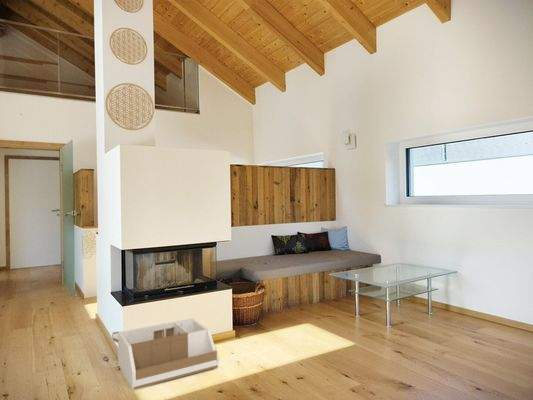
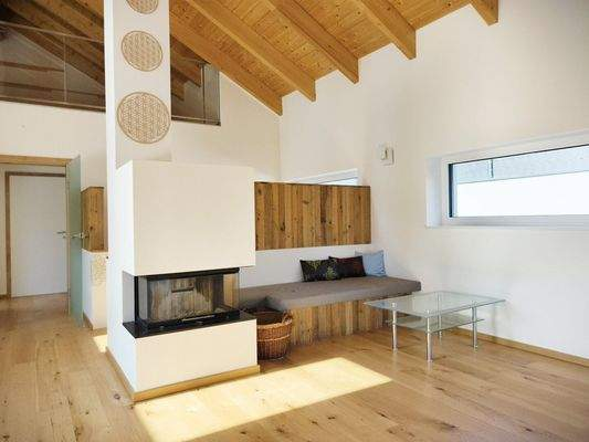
- storage bin [111,317,218,391]
